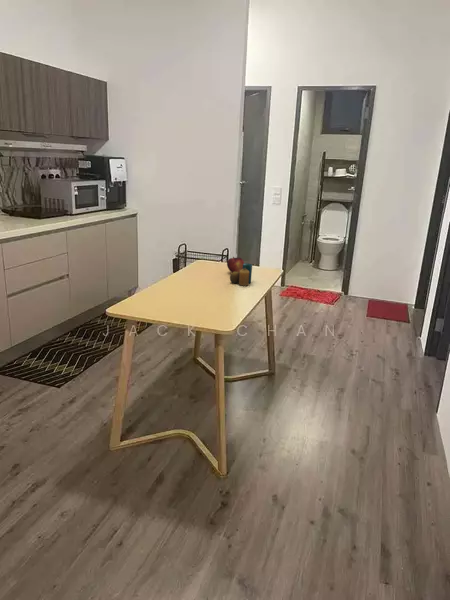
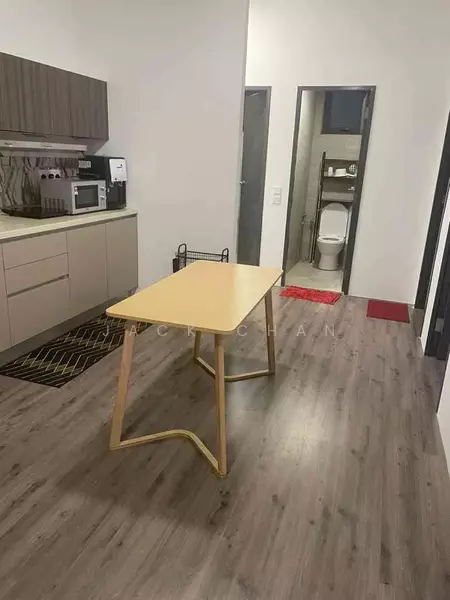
- fruit [226,256,245,273]
- candle [229,262,253,287]
